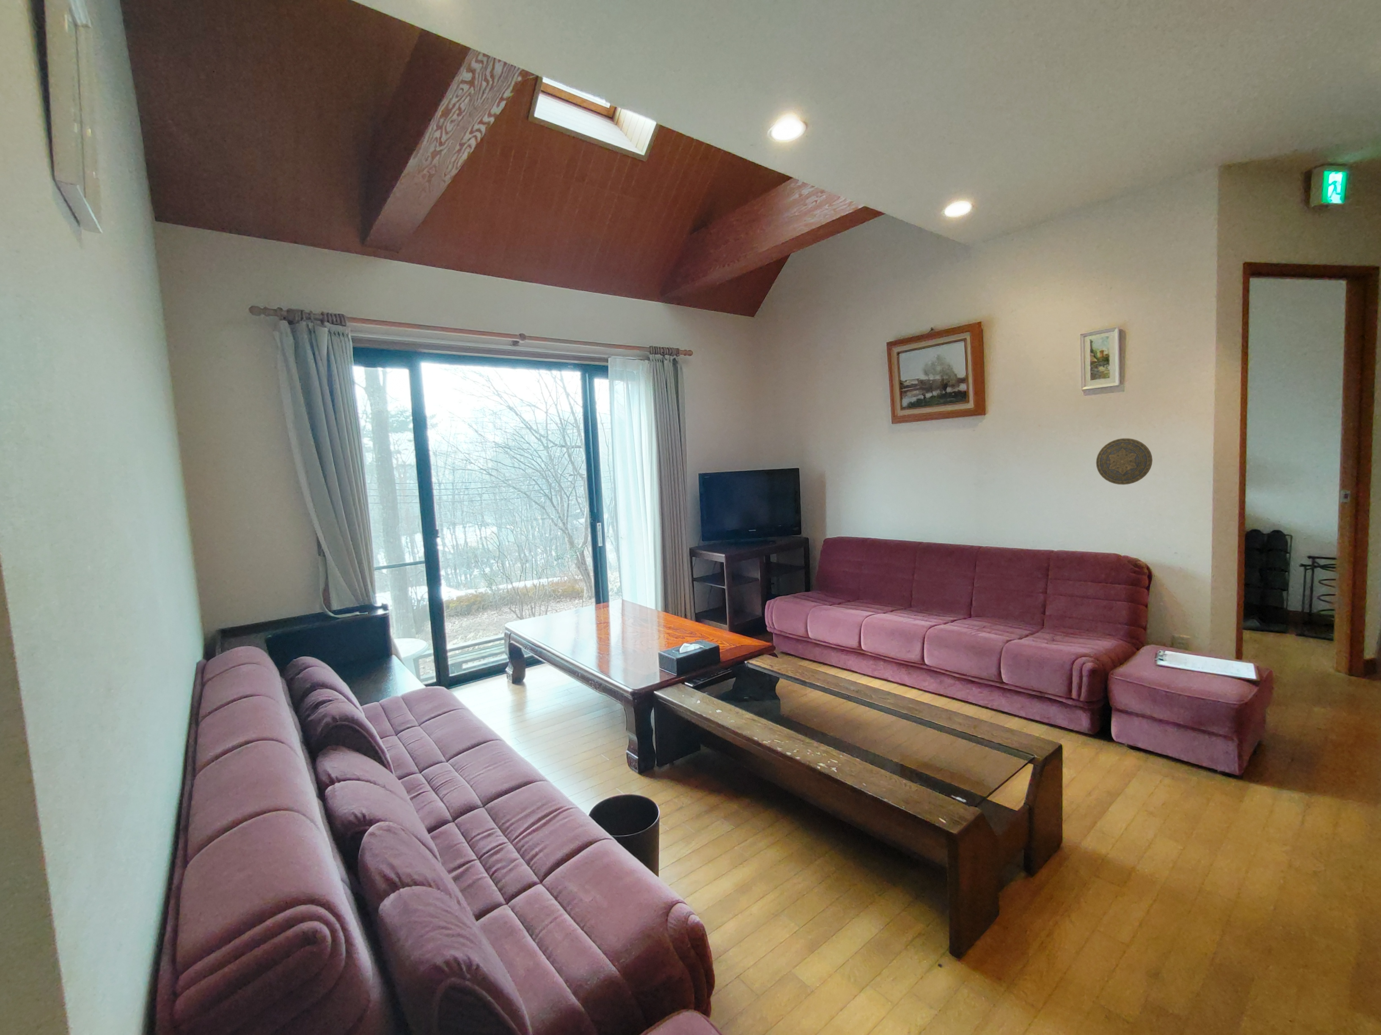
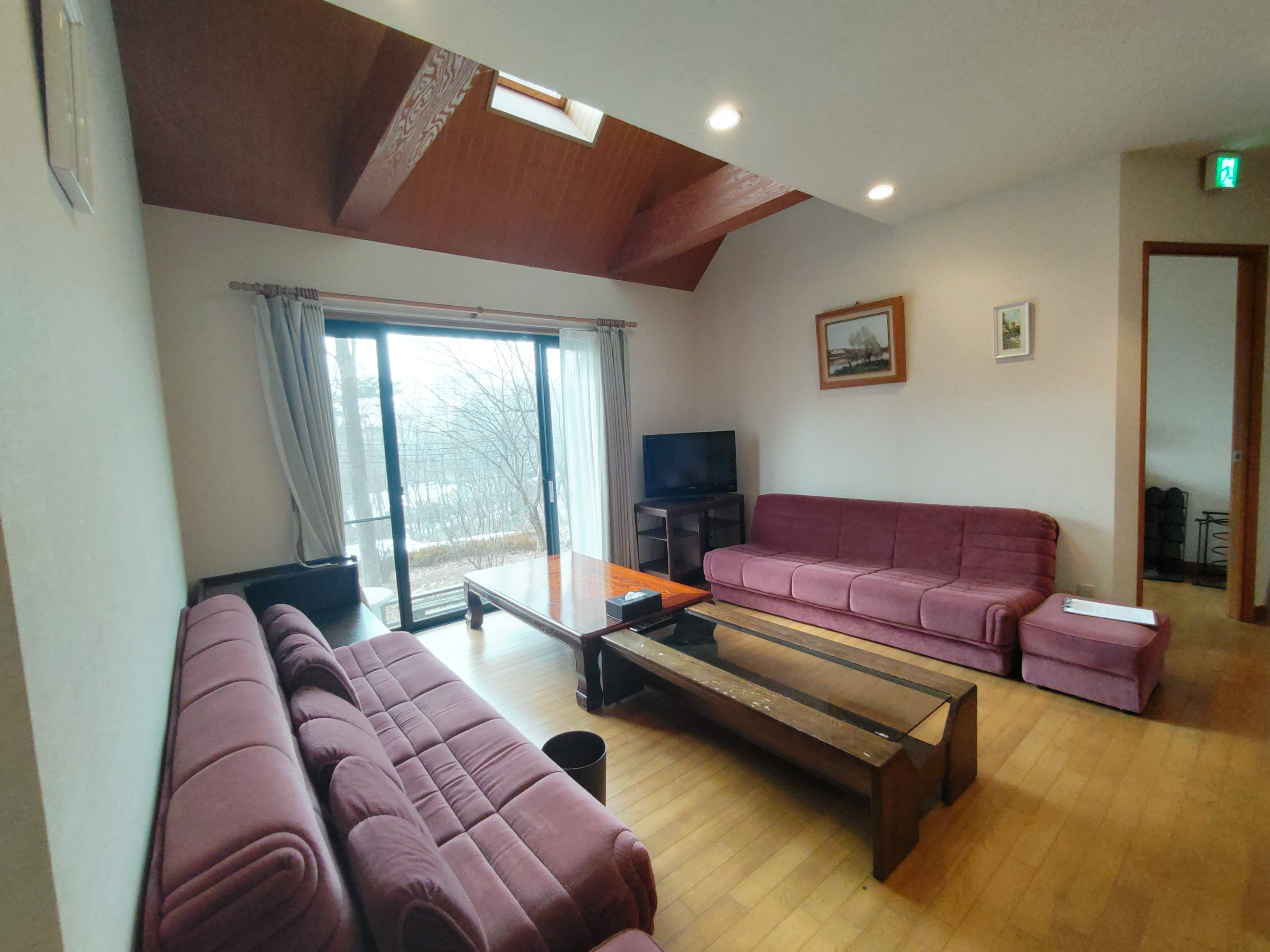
- decorative plate [1095,438,1153,485]
